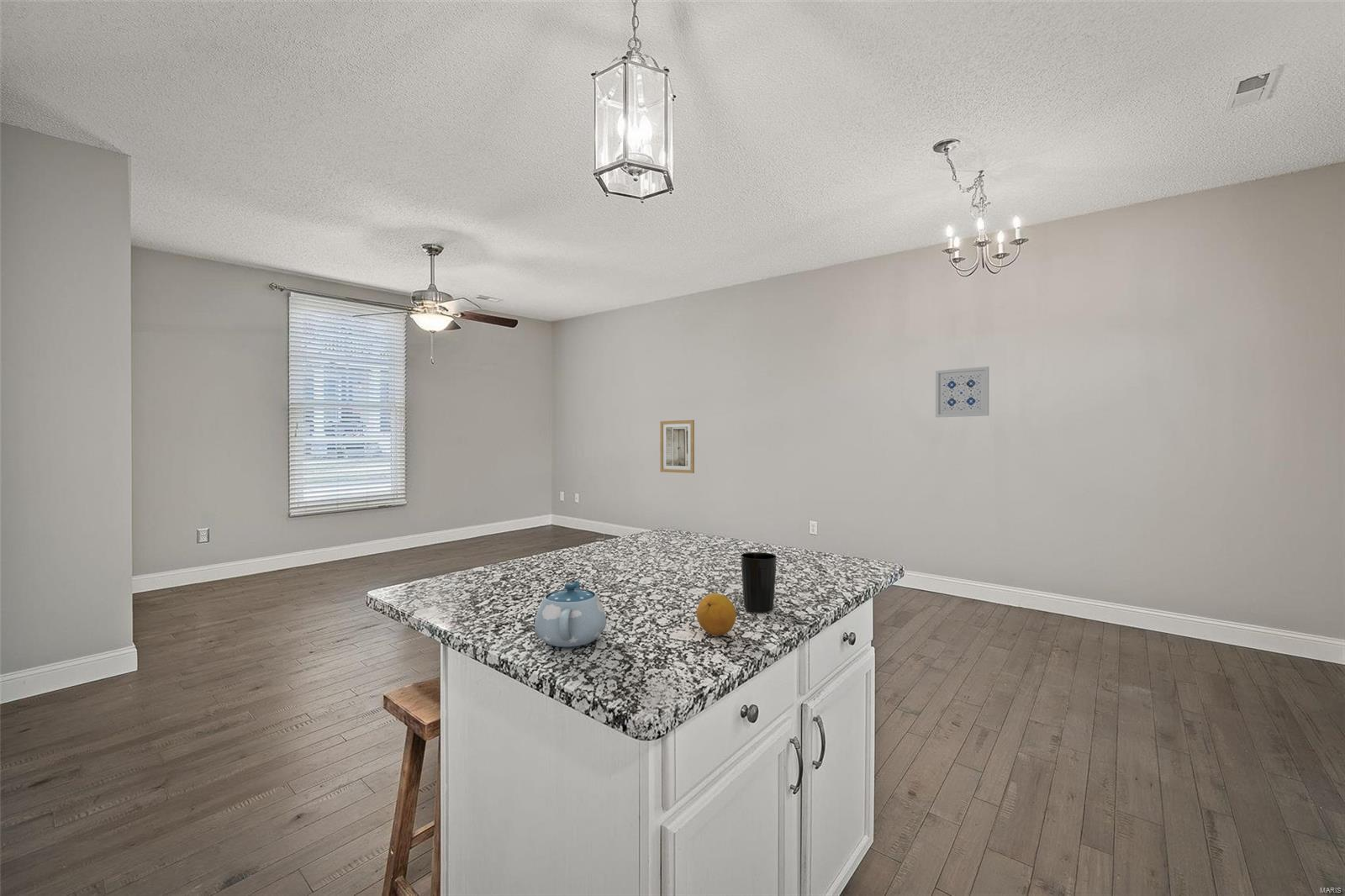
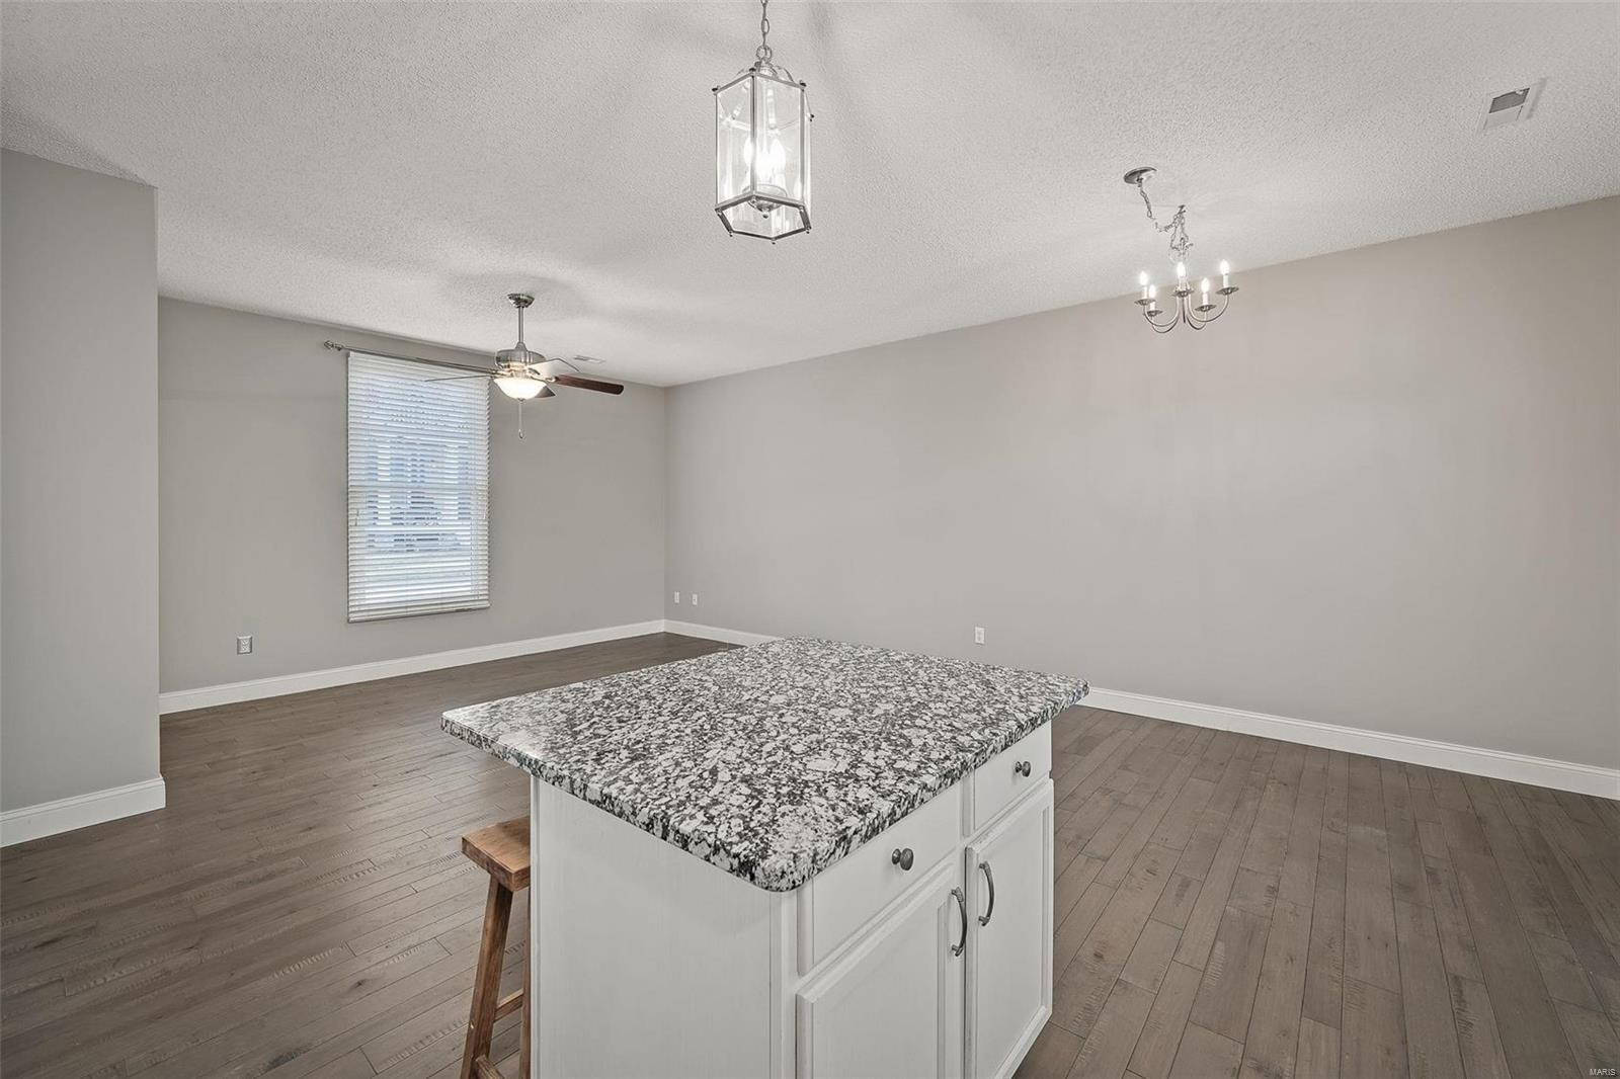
- cup [740,551,778,613]
- wall art [935,366,989,418]
- wall art [659,419,695,474]
- chinaware [534,580,607,648]
- fruit [696,593,737,637]
